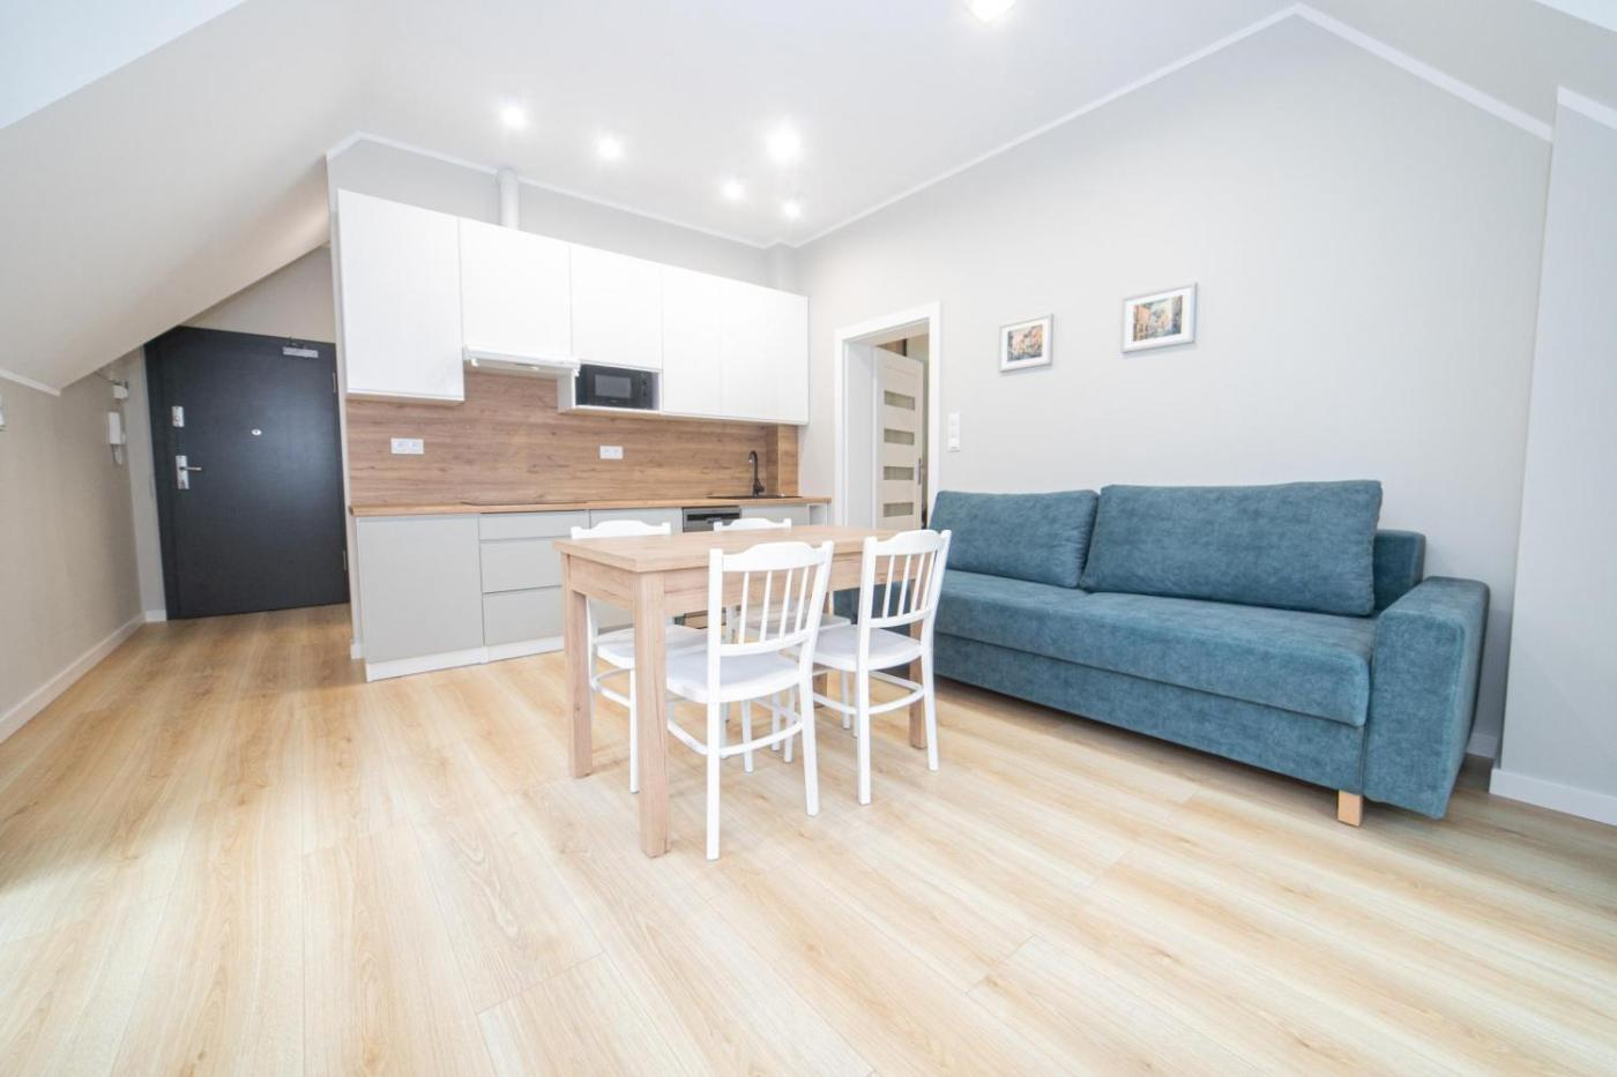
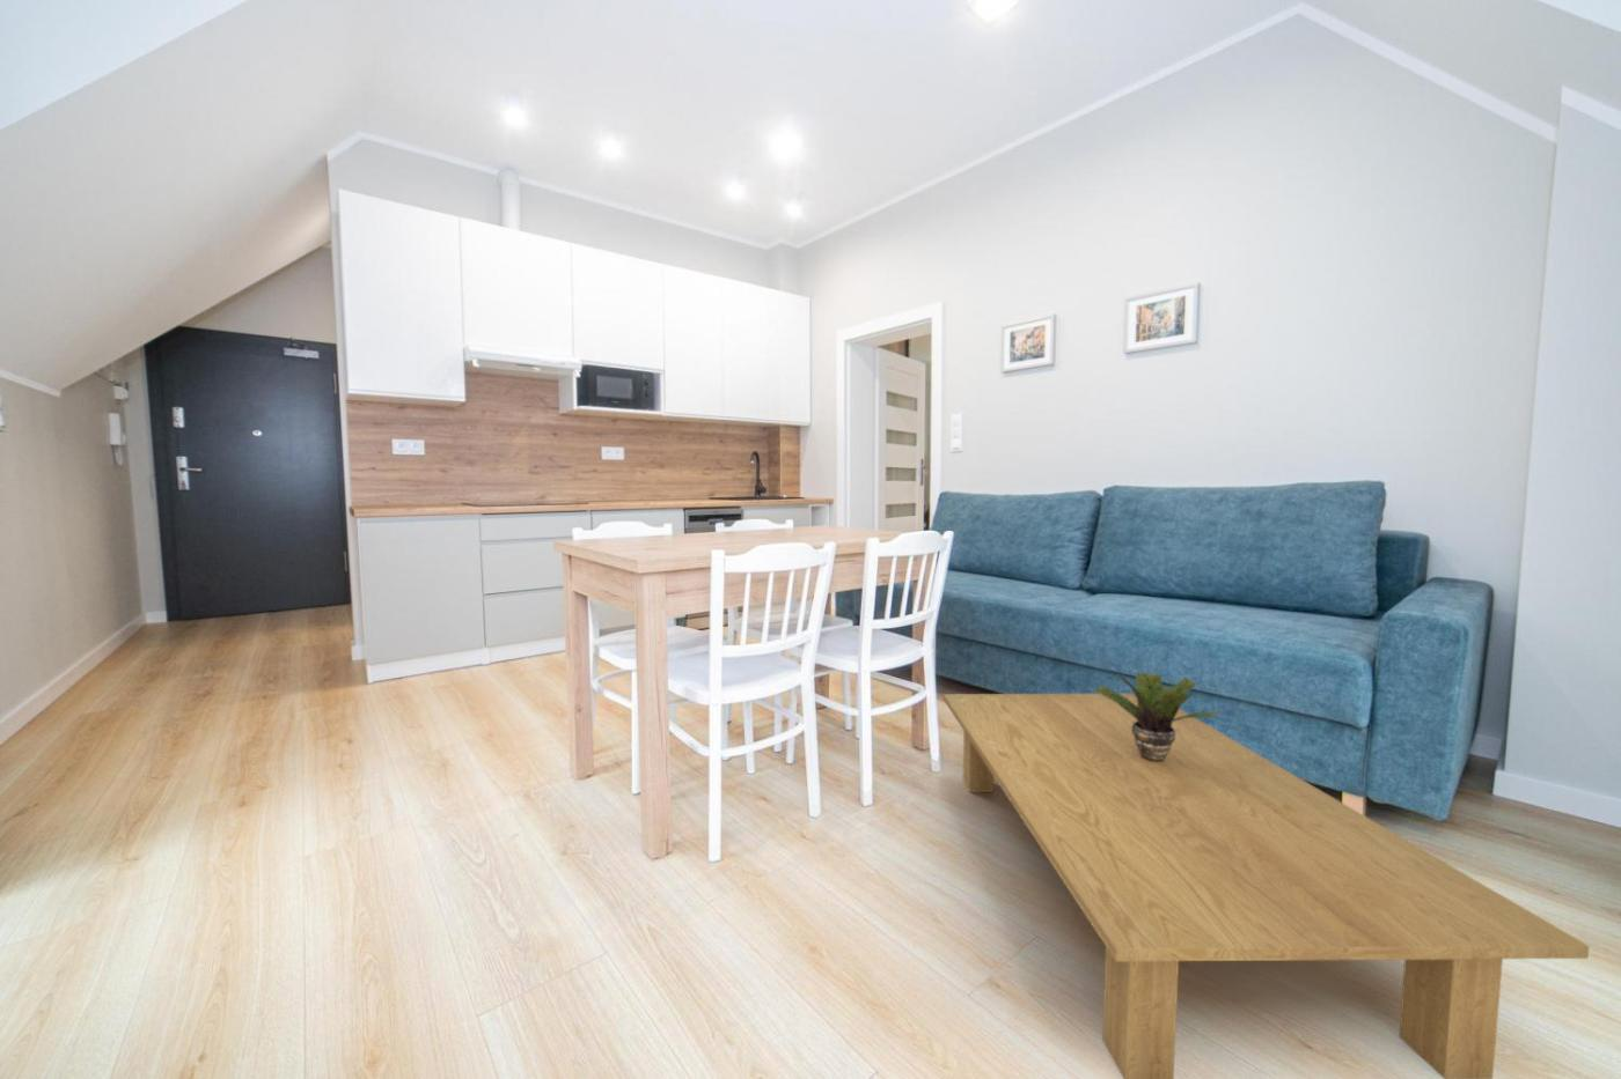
+ coffee table [942,692,1591,1079]
+ potted plant [1093,671,1223,762]
